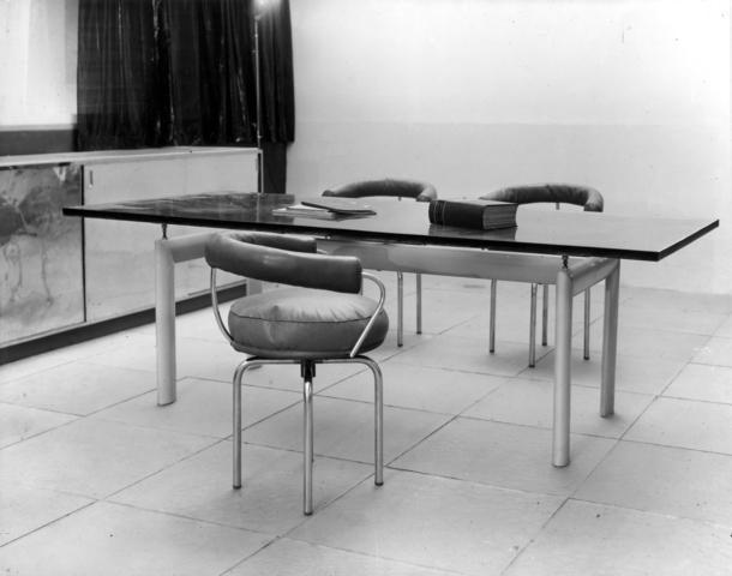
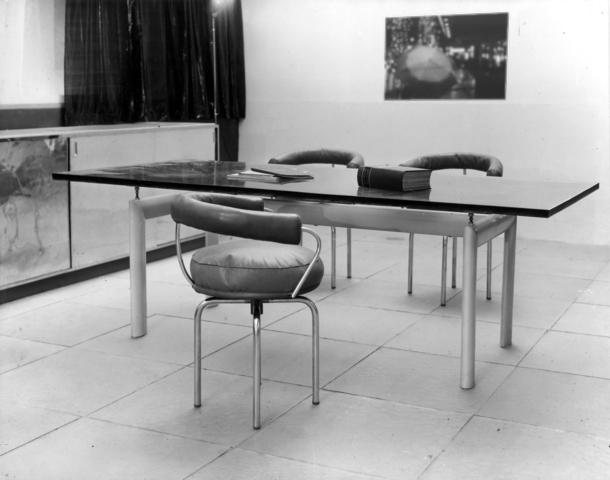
+ wall art [383,11,510,102]
